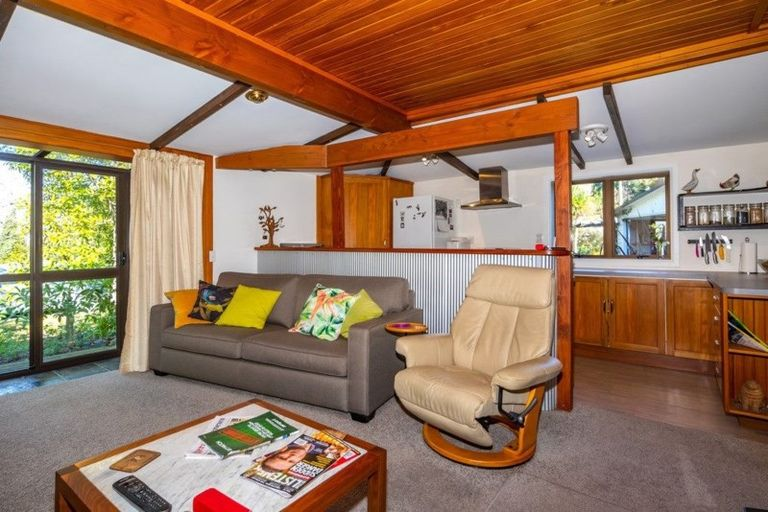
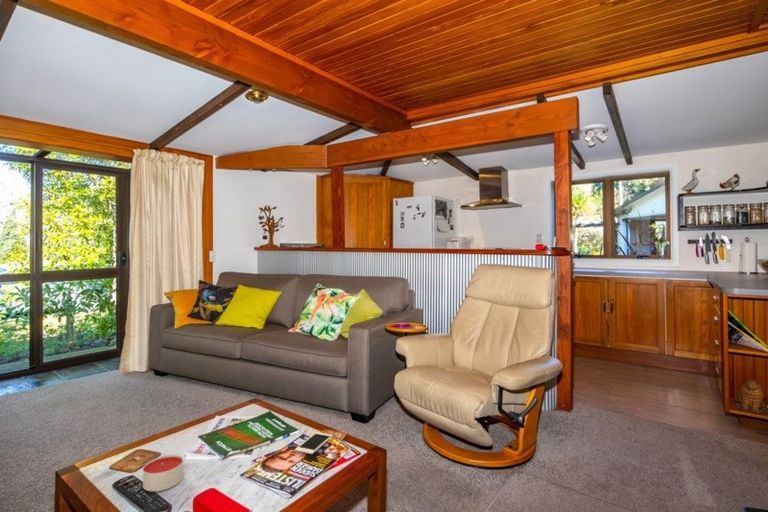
+ cell phone [294,431,333,455]
+ candle [142,454,184,492]
